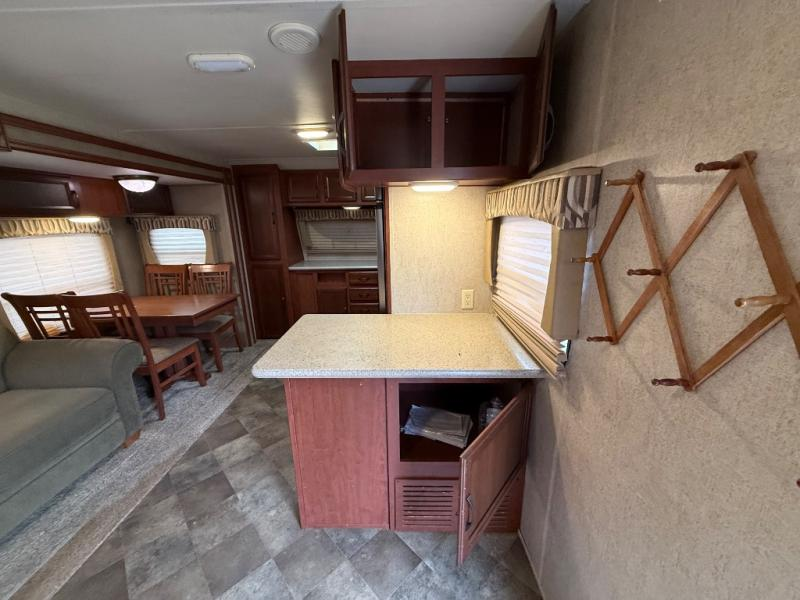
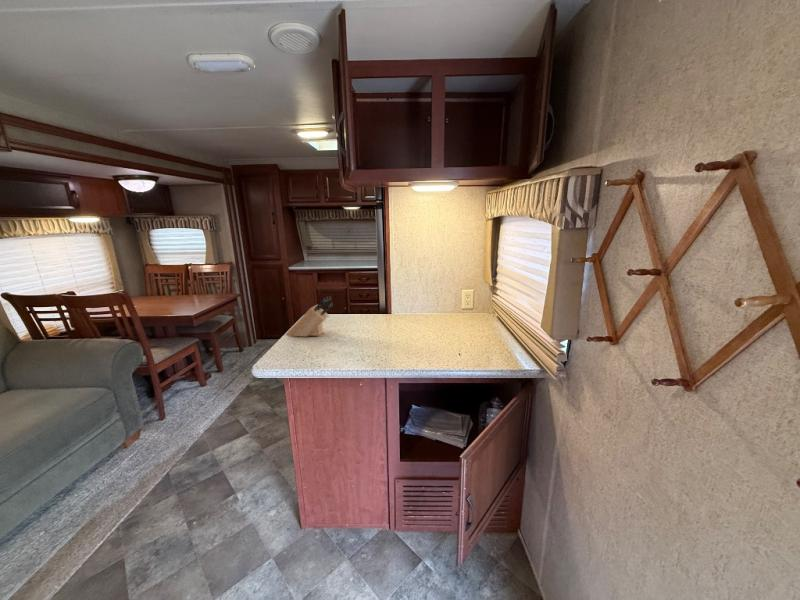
+ knife block [284,295,334,338]
